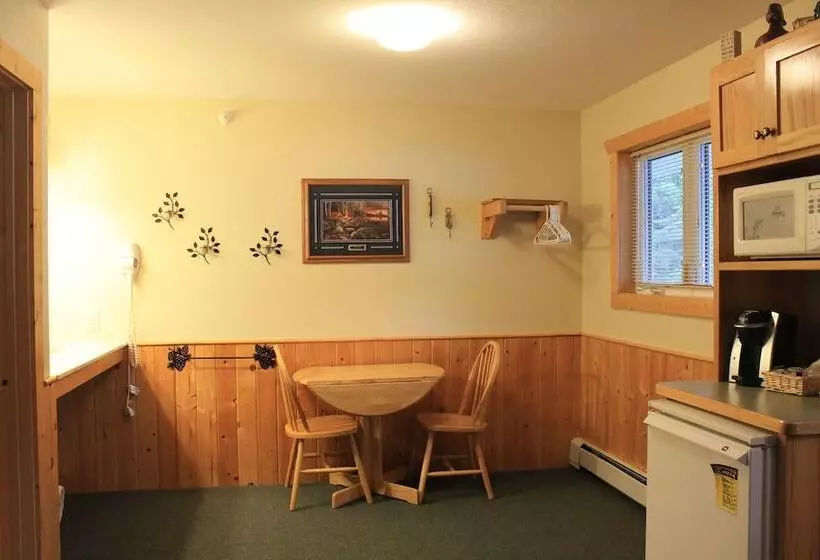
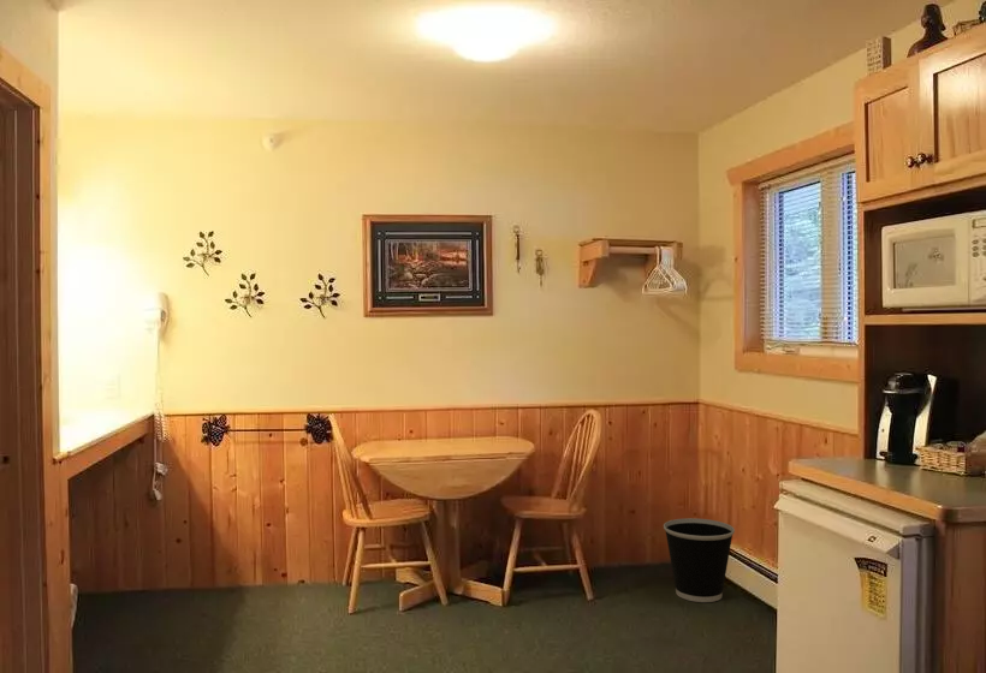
+ wastebasket [663,517,736,603]
